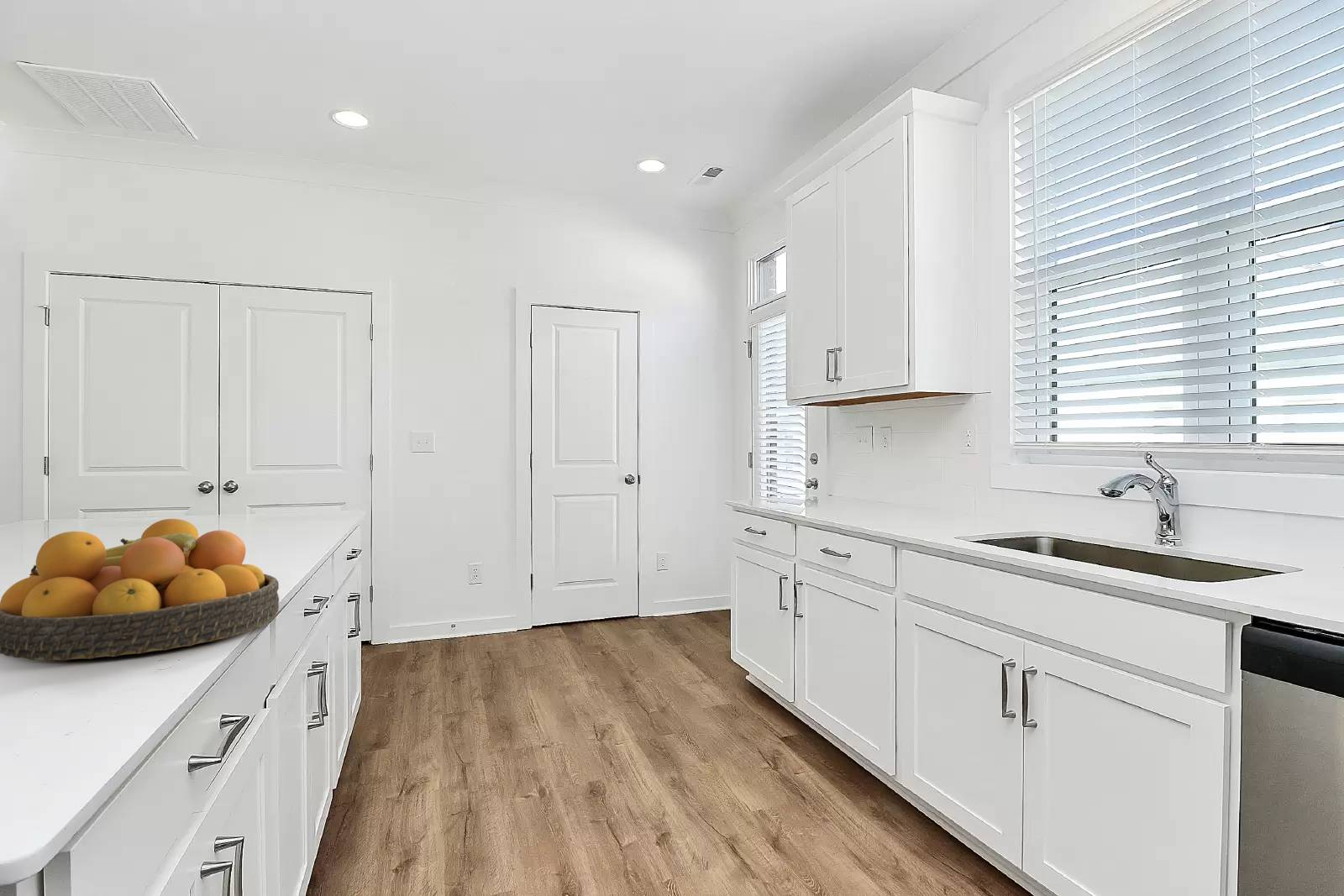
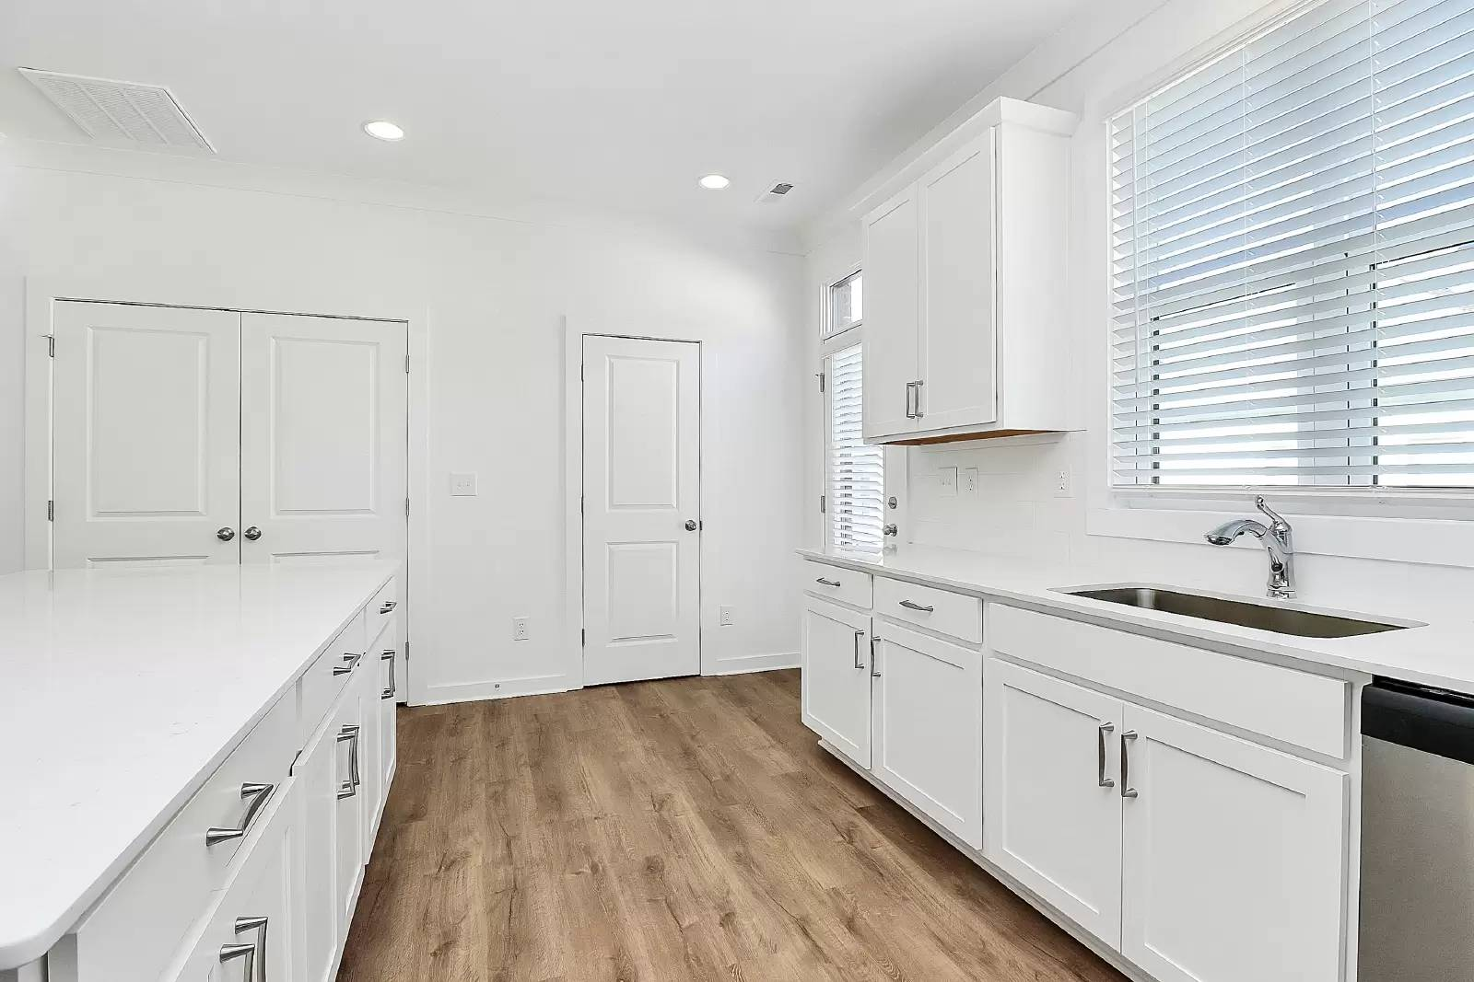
- fruit bowl [0,518,280,662]
